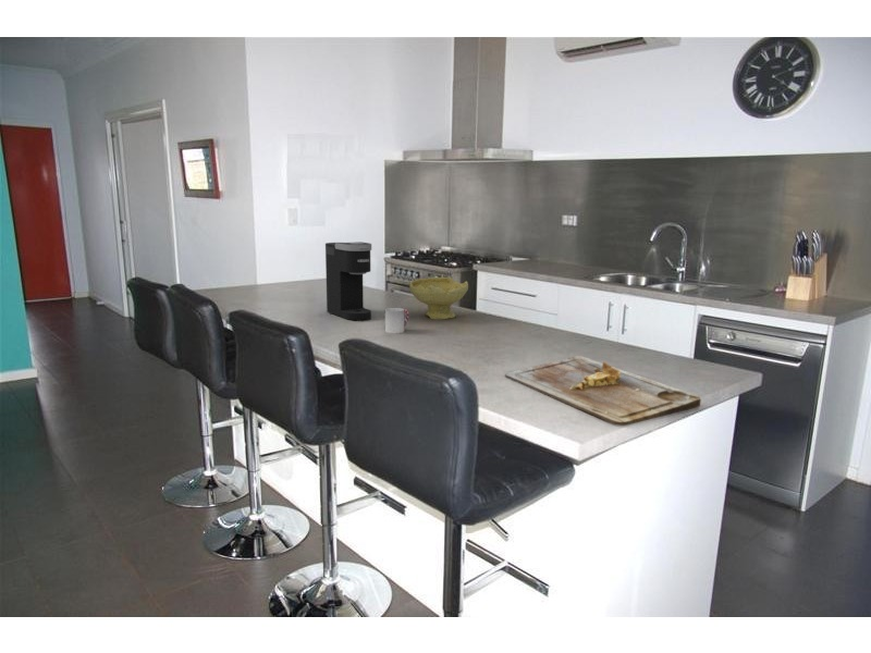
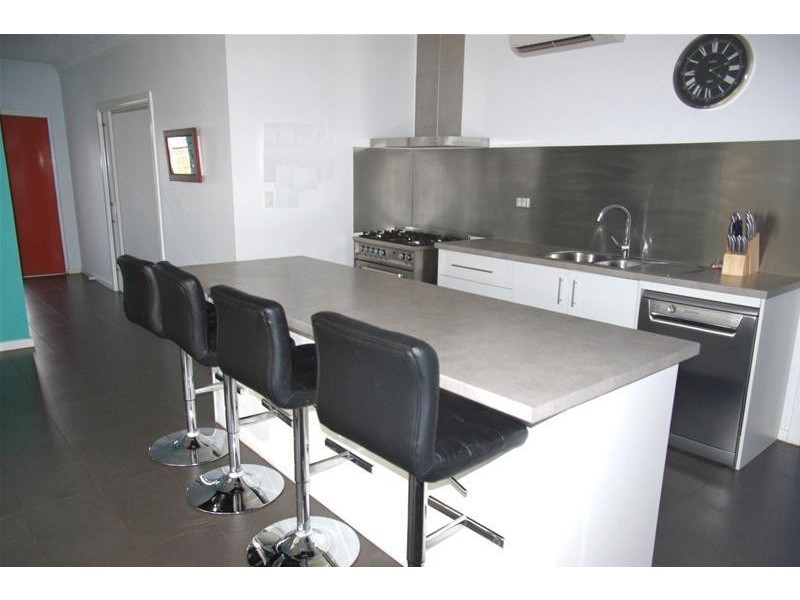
- coffee maker [324,241,372,321]
- bowl [408,276,469,321]
- cup [384,307,410,334]
- cutting board [504,355,702,427]
